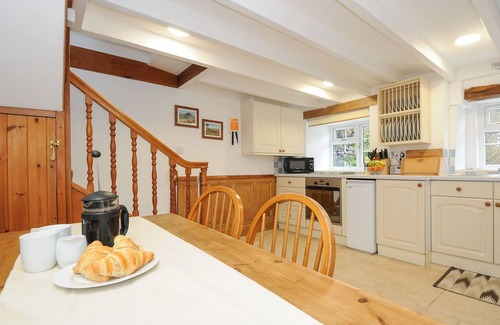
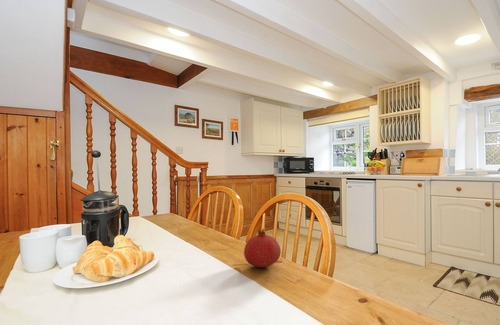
+ fruit [243,227,282,269]
